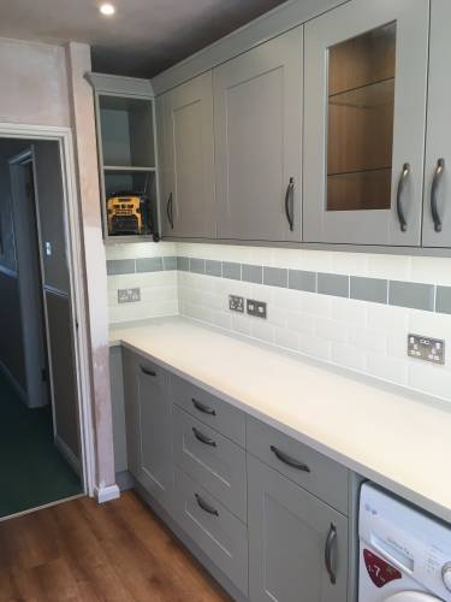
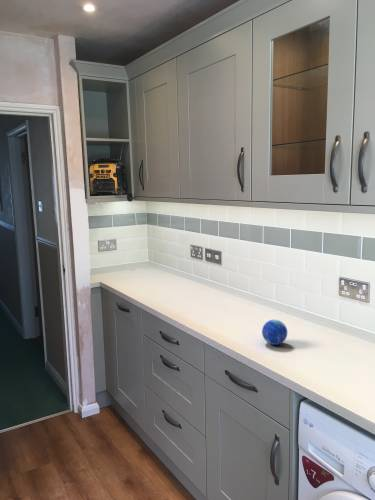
+ decorative orb [261,319,288,346]
